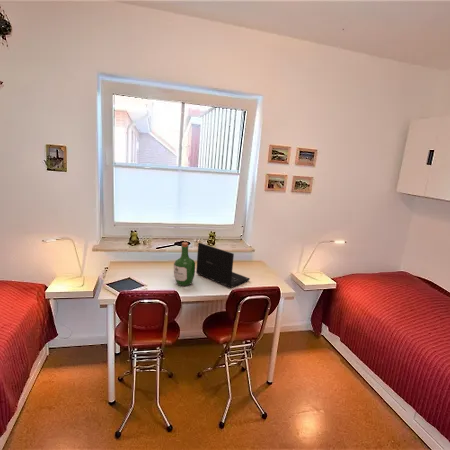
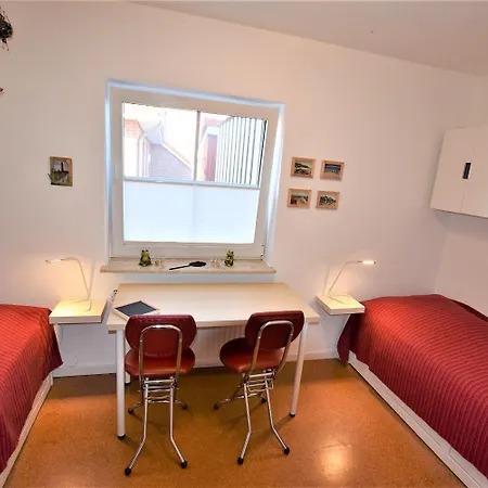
- laptop [195,242,251,289]
- wine bottle [173,241,196,287]
